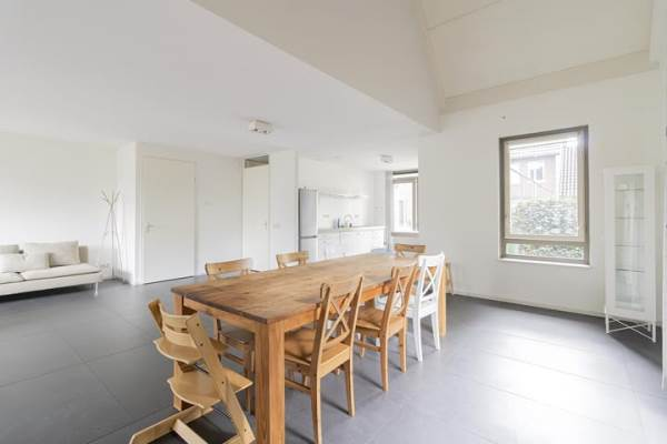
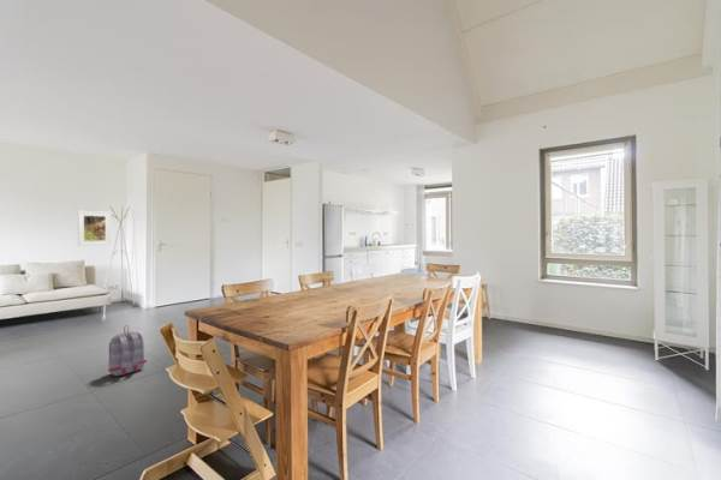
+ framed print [77,210,112,247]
+ backpack [107,324,148,377]
